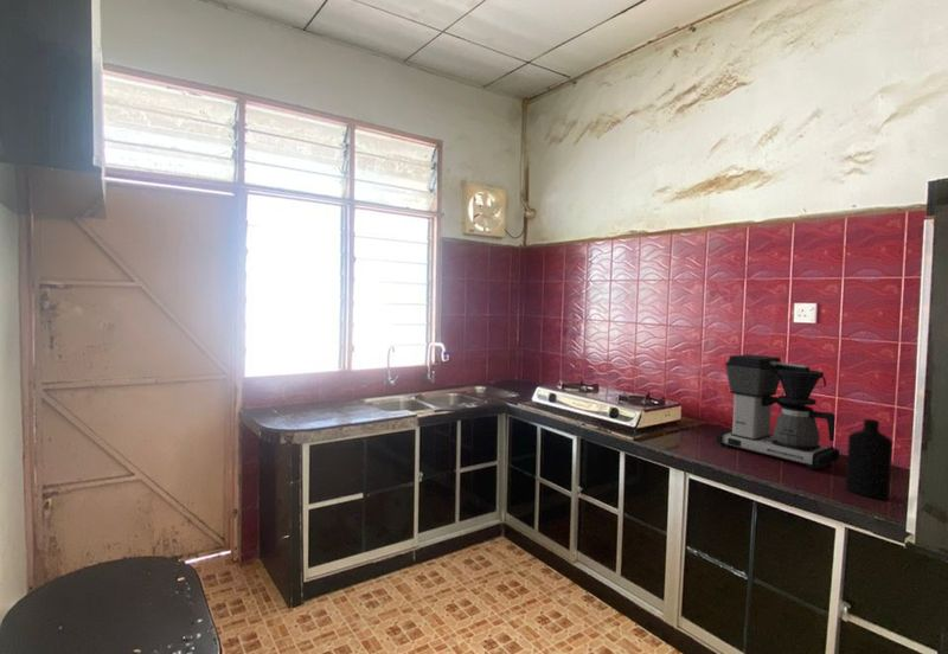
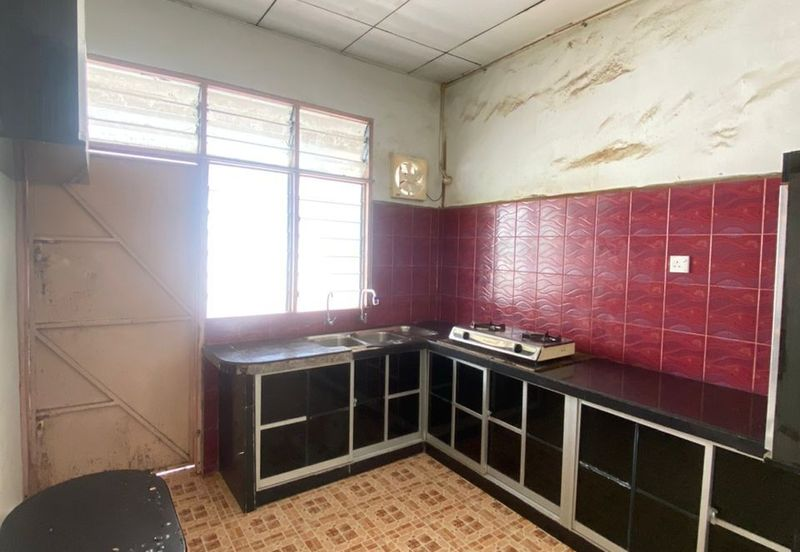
- coffee maker [716,353,840,470]
- bottle [845,418,895,501]
